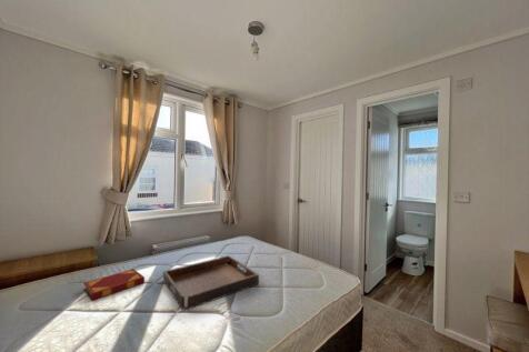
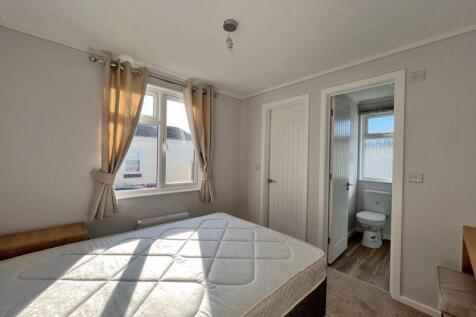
- hardback book [82,268,146,302]
- serving tray [162,254,260,311]
